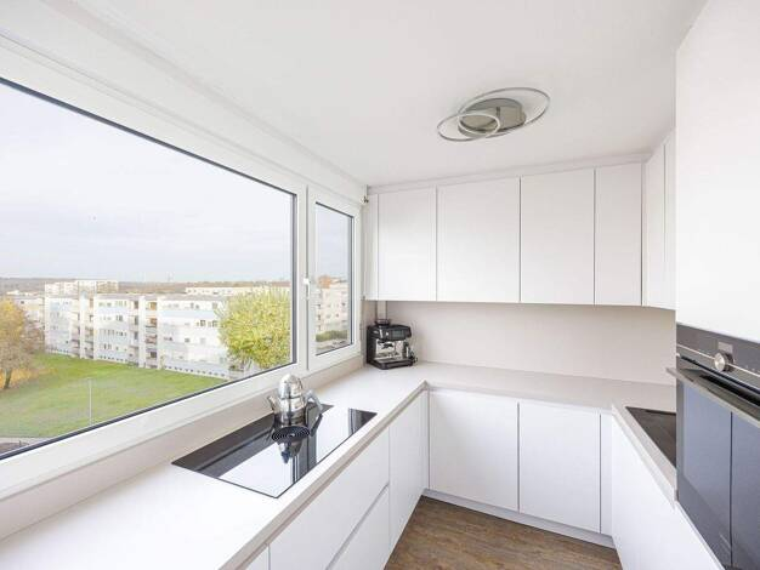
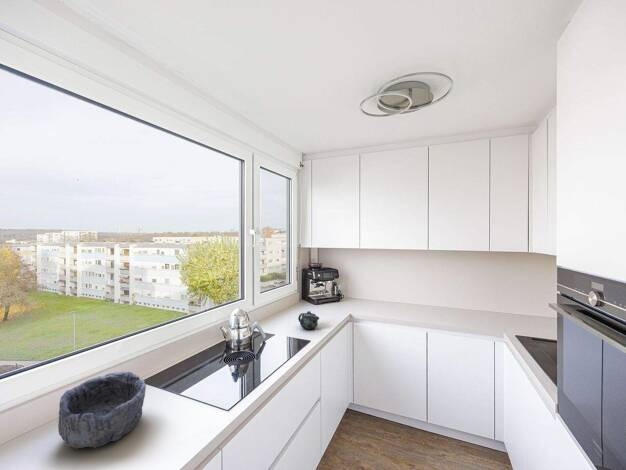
+ chinaware [297,310,320,331]
+ bowl [57,371,147,450]
